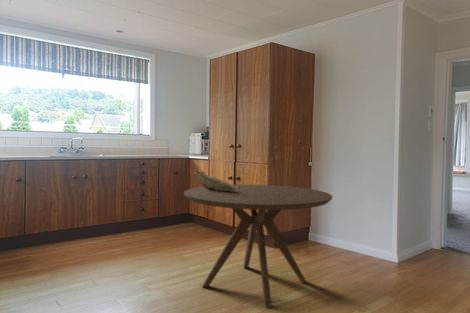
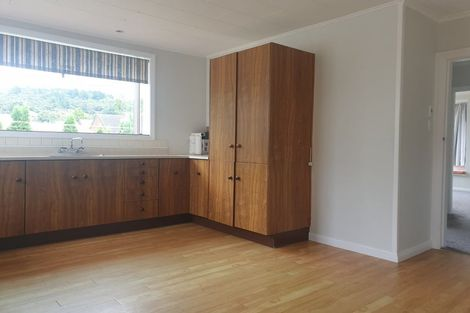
- decorative bowl [193,171,240,191]
- dining table [183,184,333,309]
